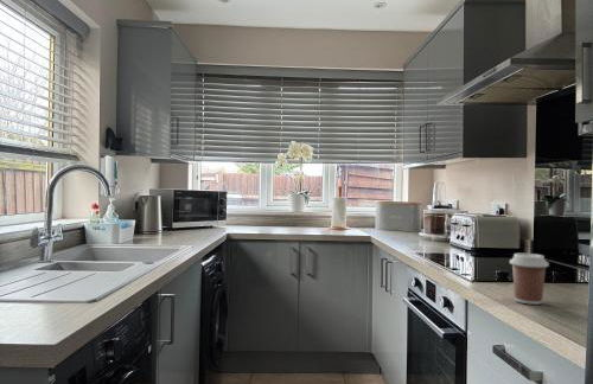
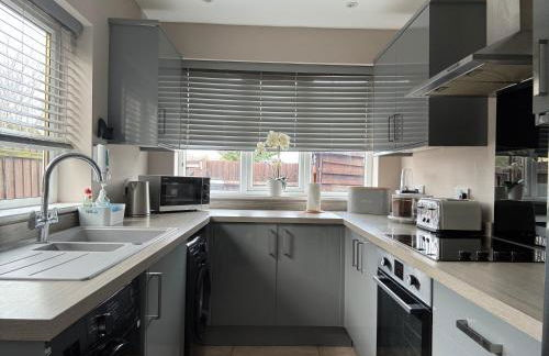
- coffee cup [509,252,550,306]
